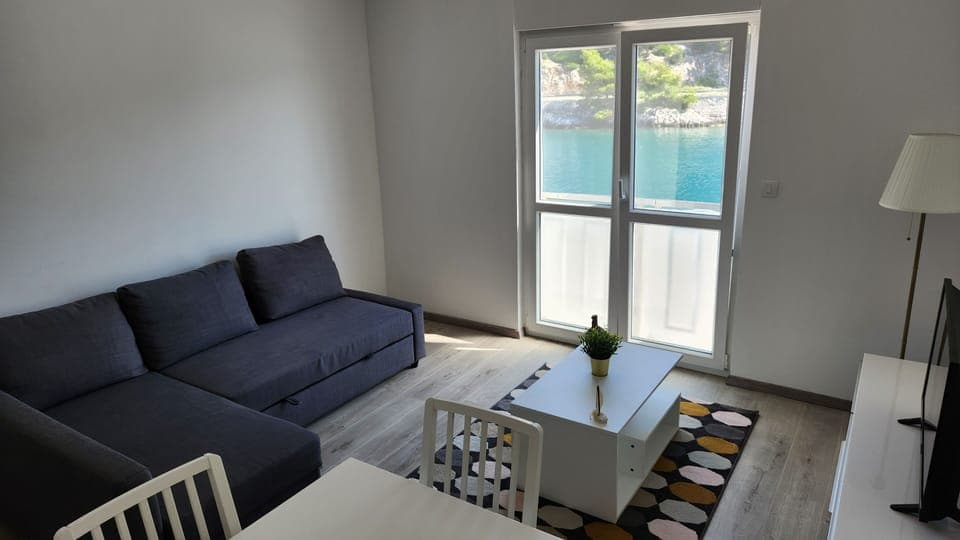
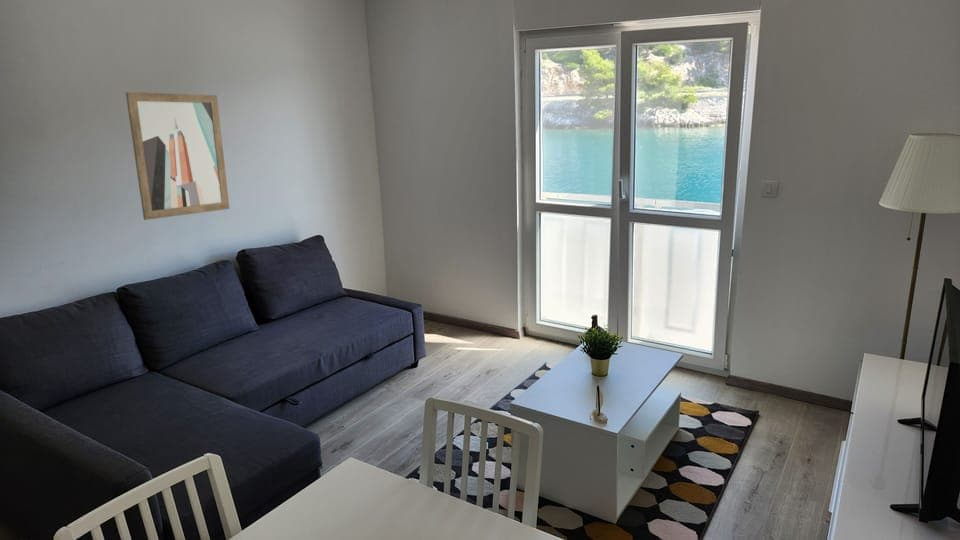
+ wall art [125,91,231,221]
